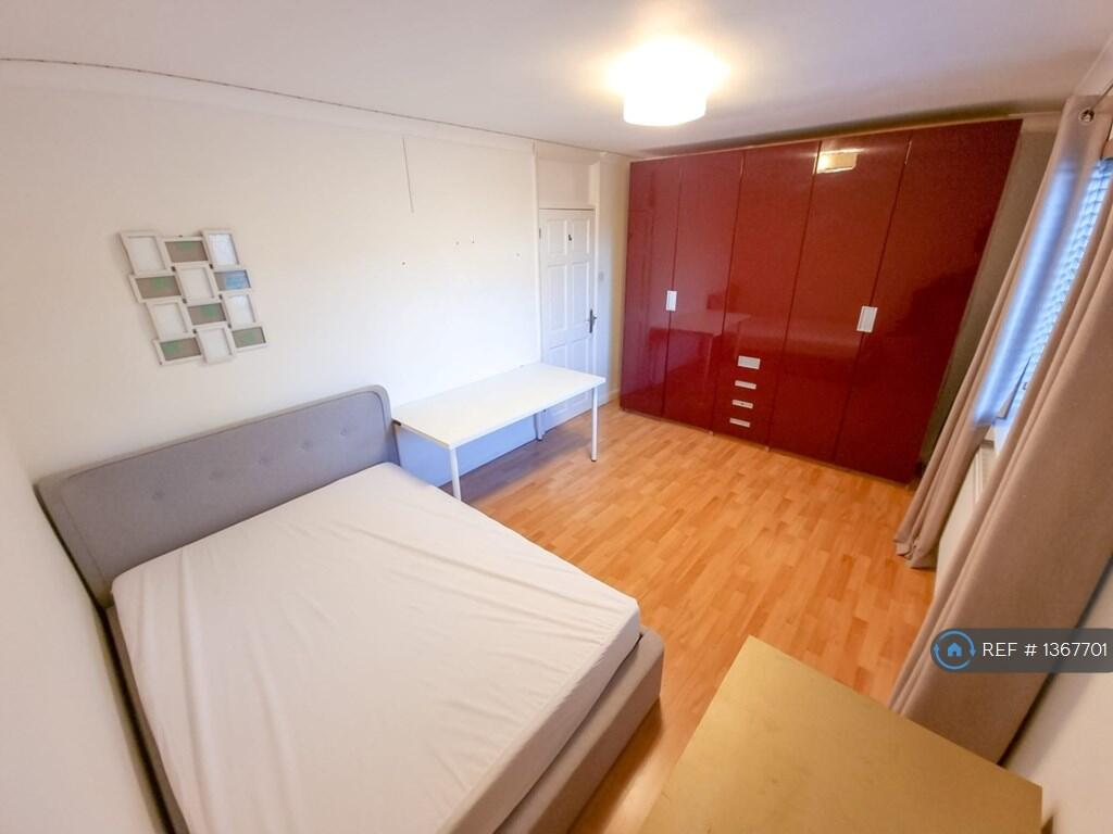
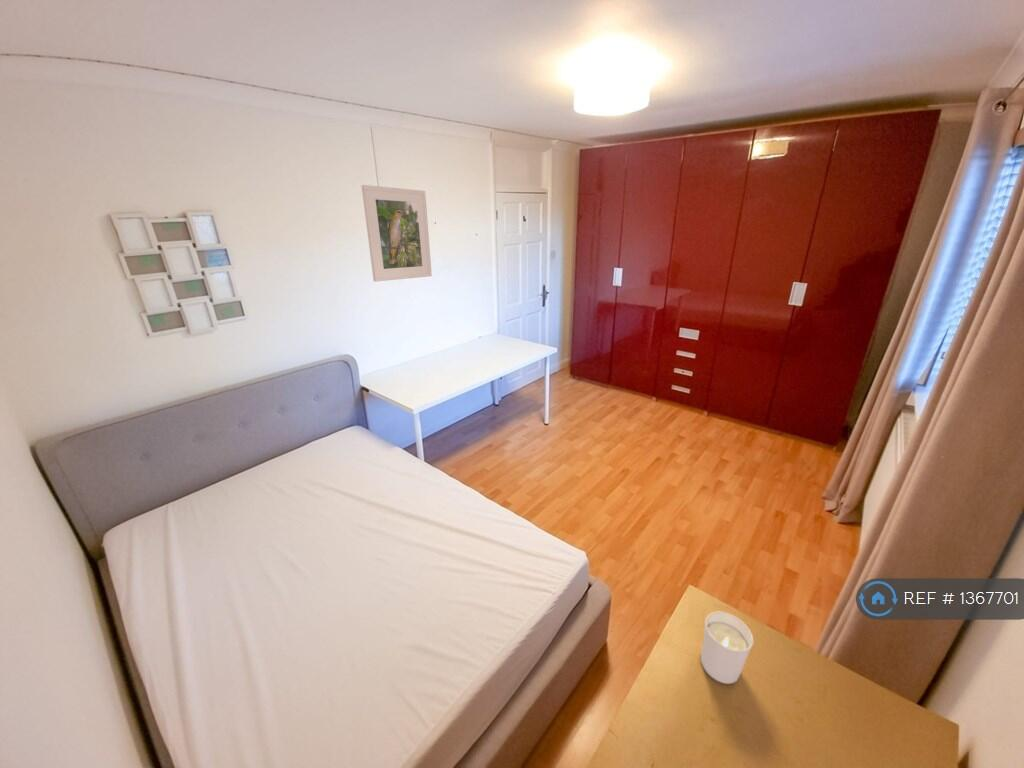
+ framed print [361,184,433,283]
+ candle holder [700,611,754,685]
